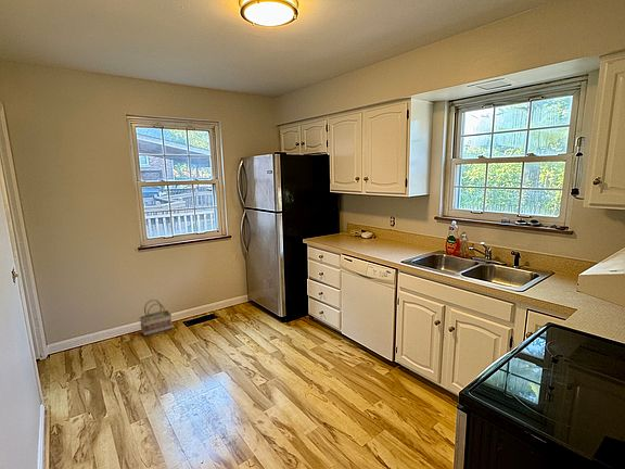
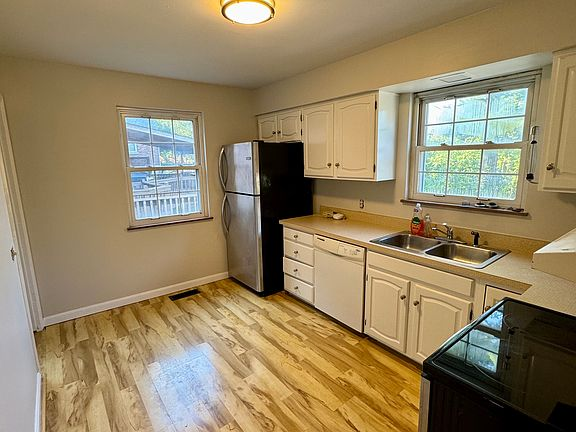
- basket [139,299,174,337]
